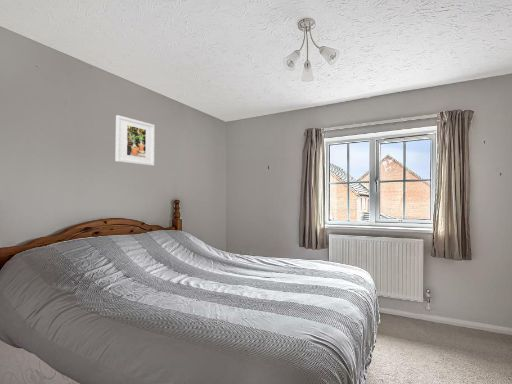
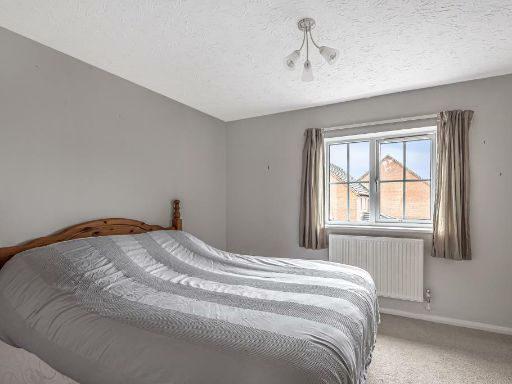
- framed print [115,114,156,167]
